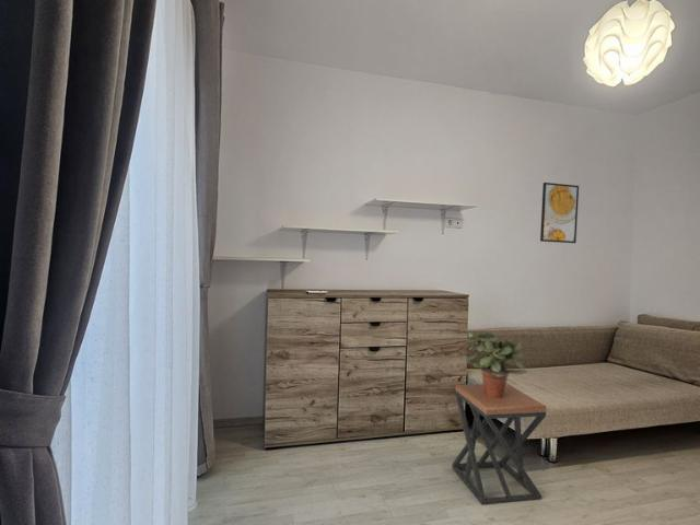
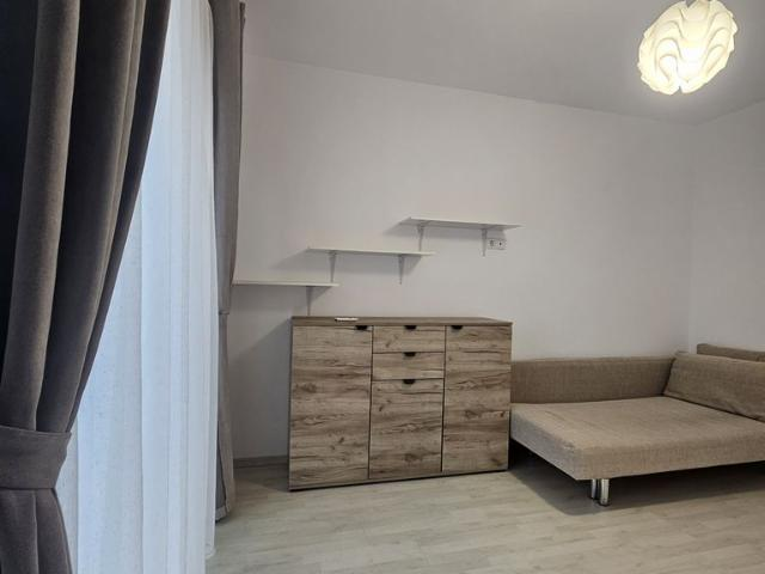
- stool [451,383,547,506]
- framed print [539,182,580,244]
- potted plant [464,330,528,398]
